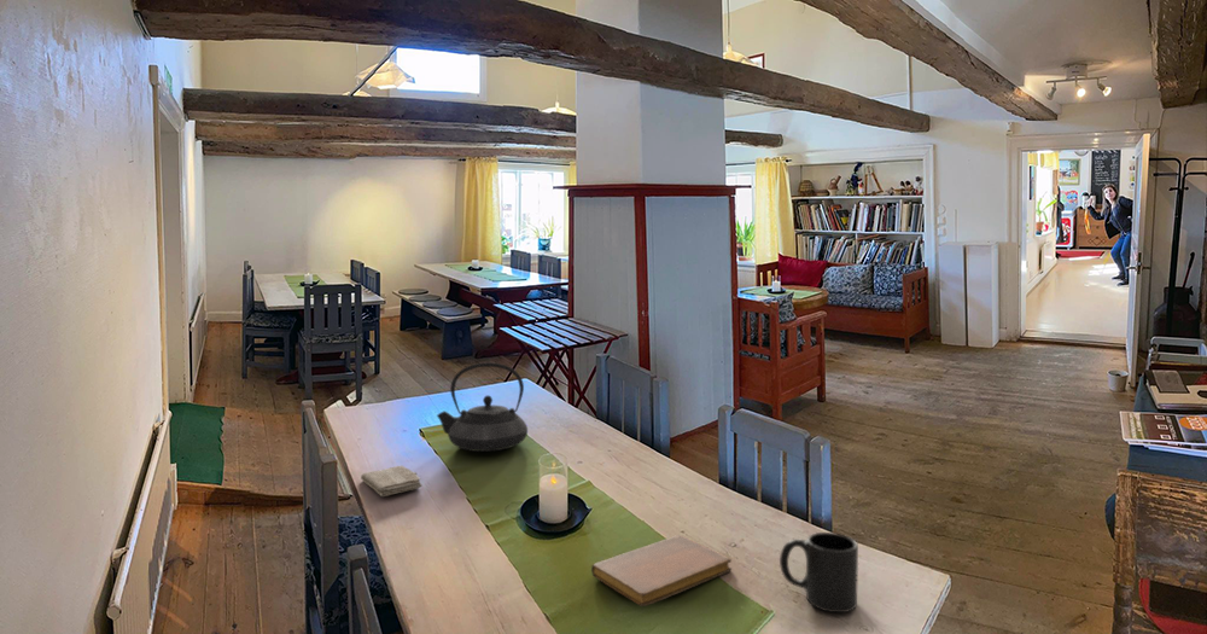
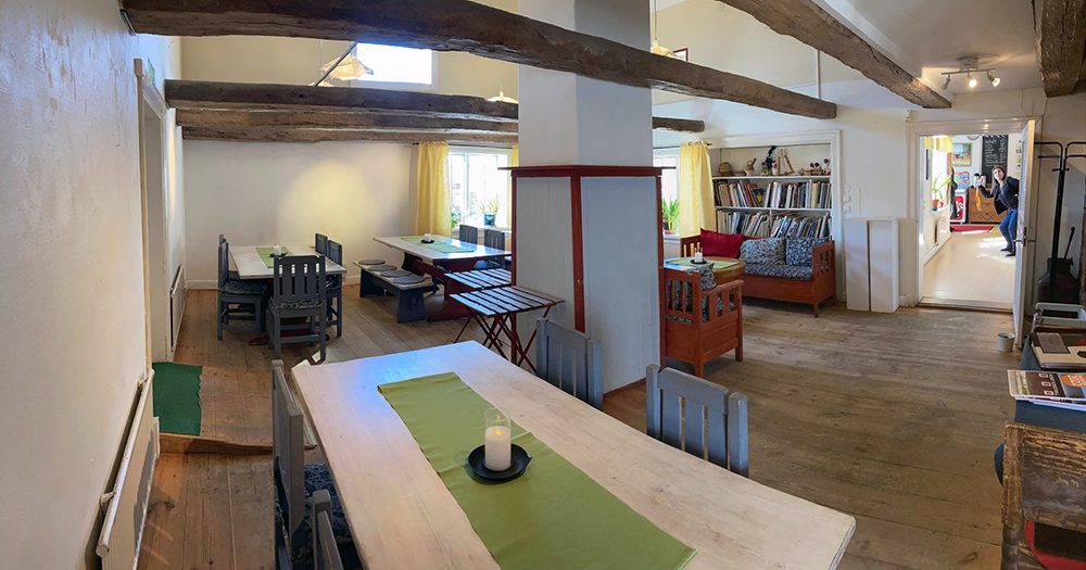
- mug [779,531,859,613]
- teapot [436,361,529,453]
- notebook [590,534,733,607]
- washcloth [360,465,422,498]
